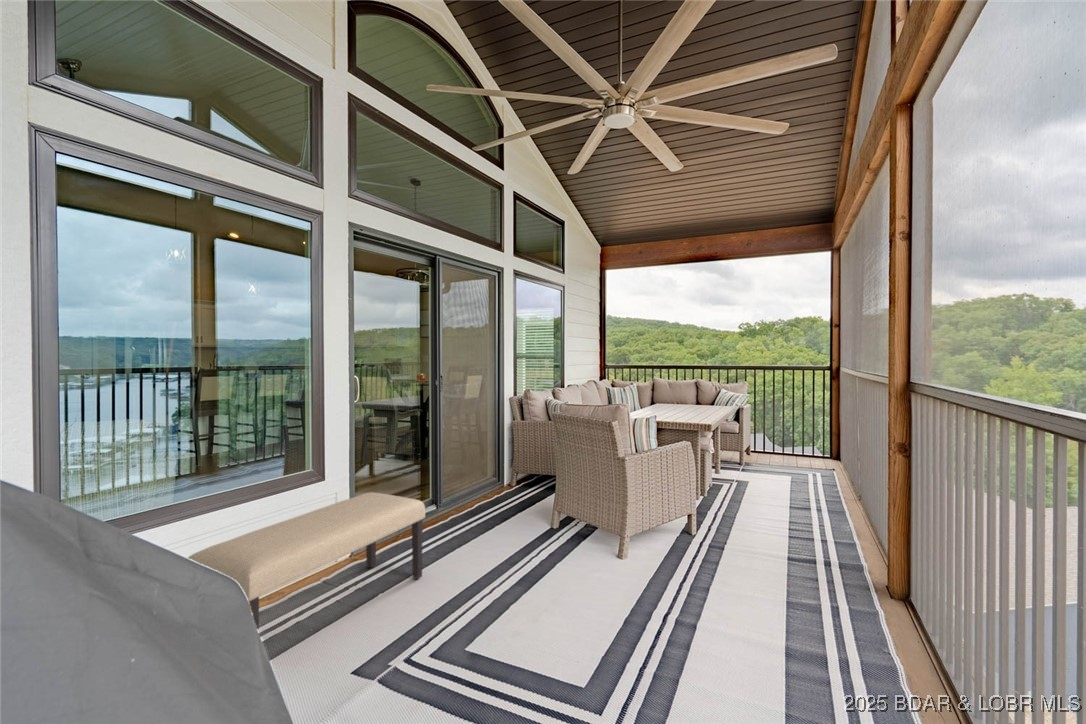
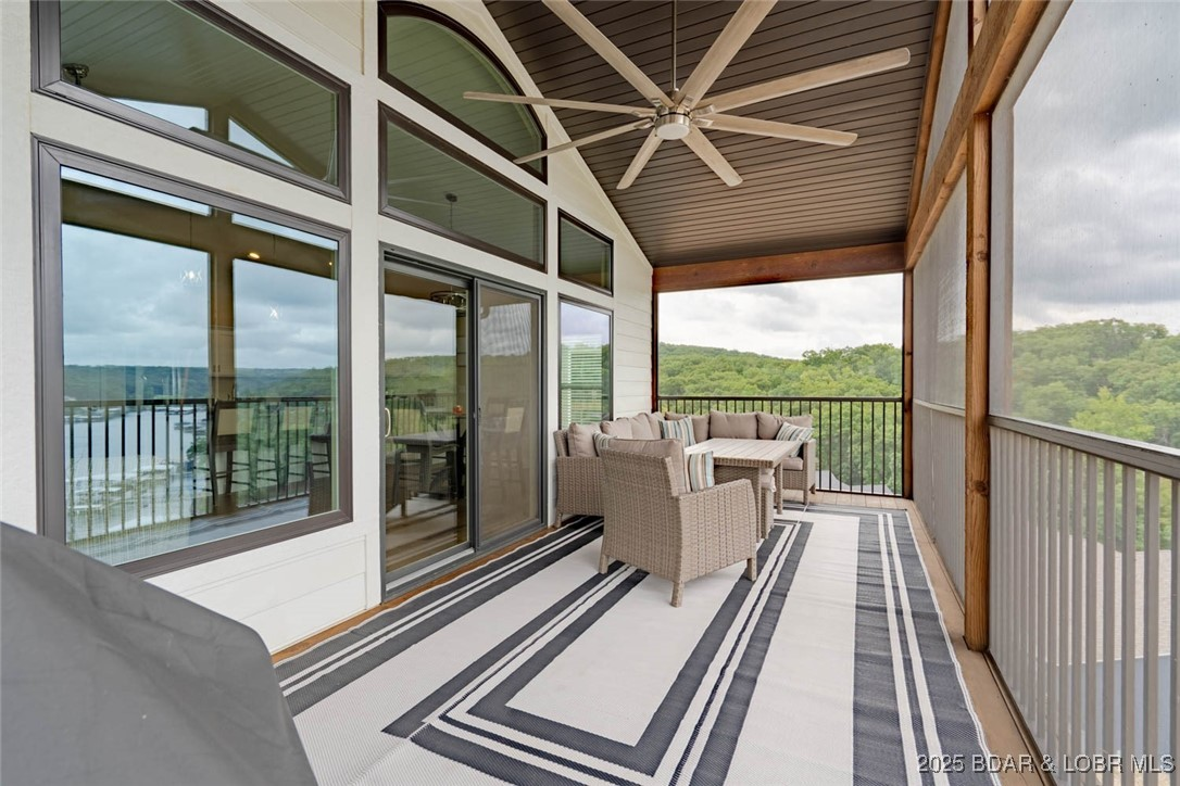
- bench [187,491,426,631]
